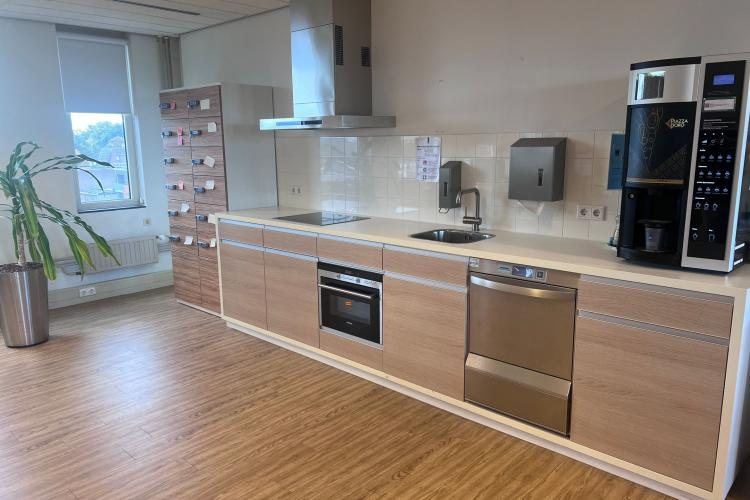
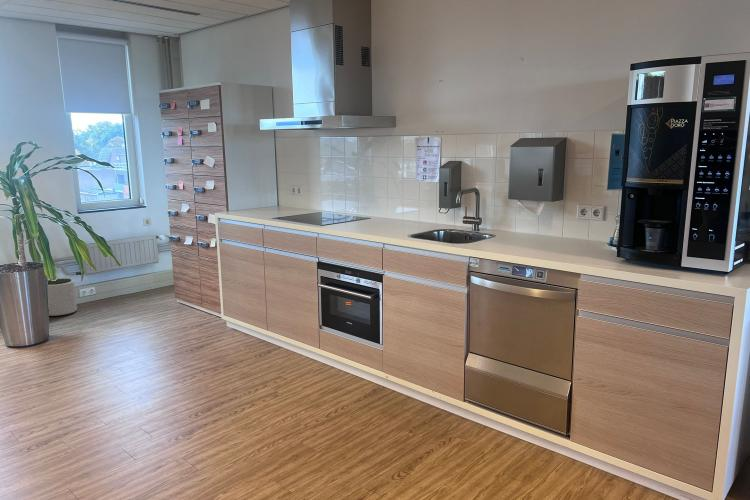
+ plant pot [47,278,78,317]
